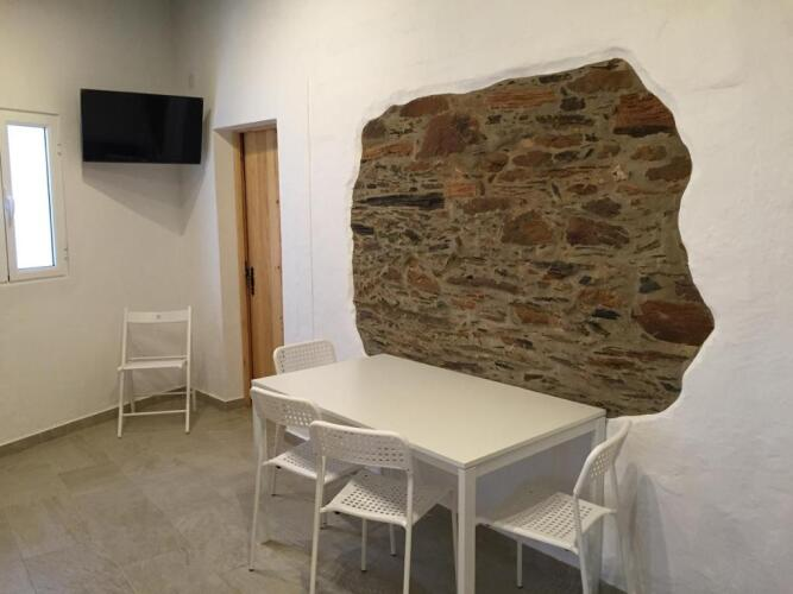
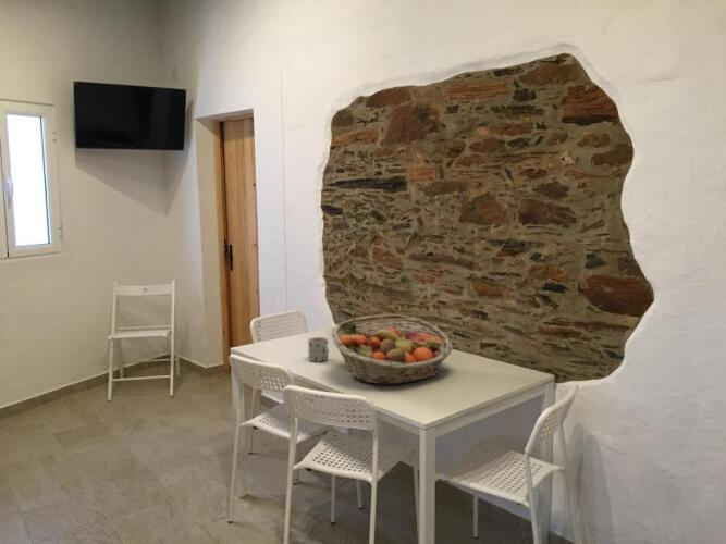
+ fruit basket [331,313,454,385]
+ mug [307,336,330,362]
